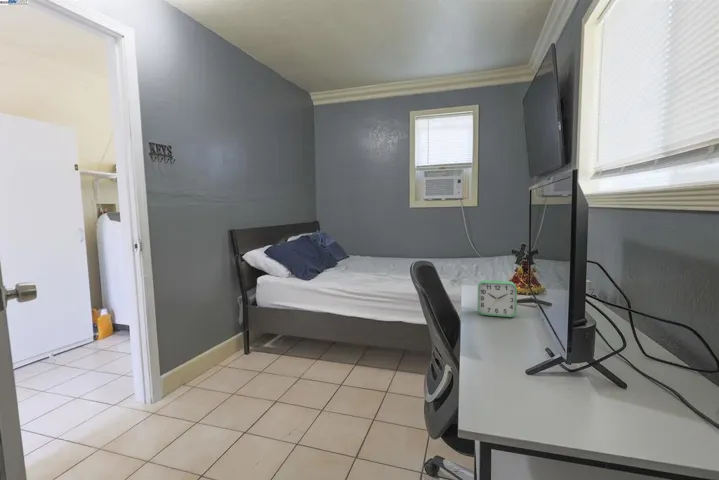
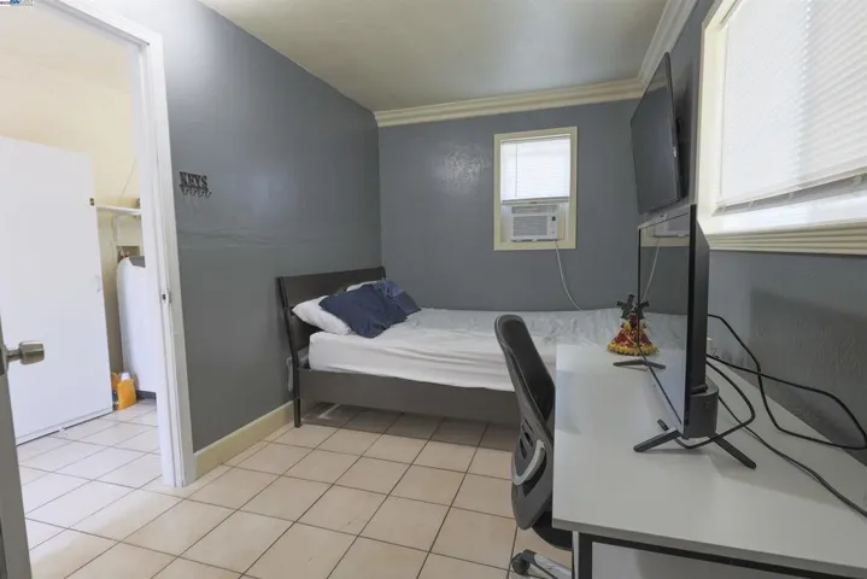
- alarm clock [477,279,518,318]
